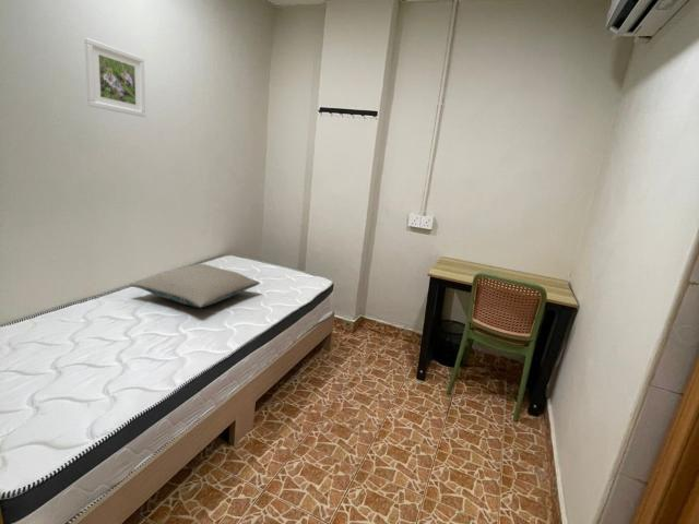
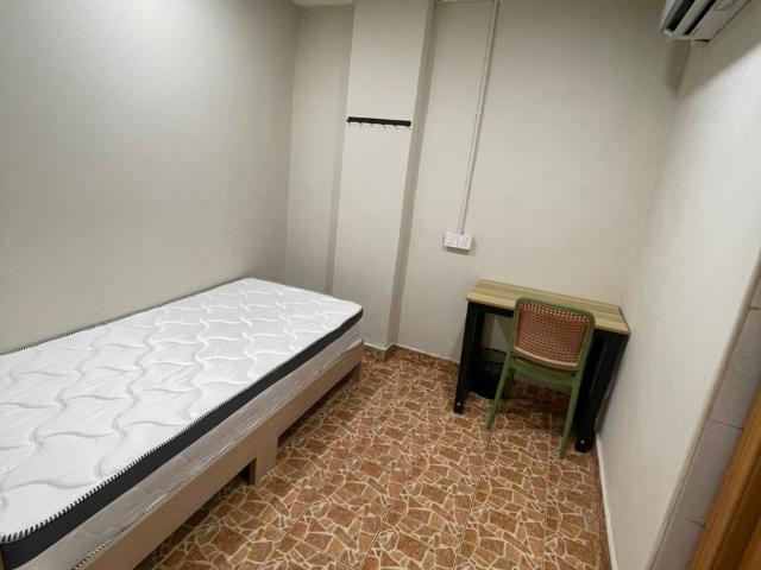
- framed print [83,37,146,118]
- pillow [129,263,261,309]
